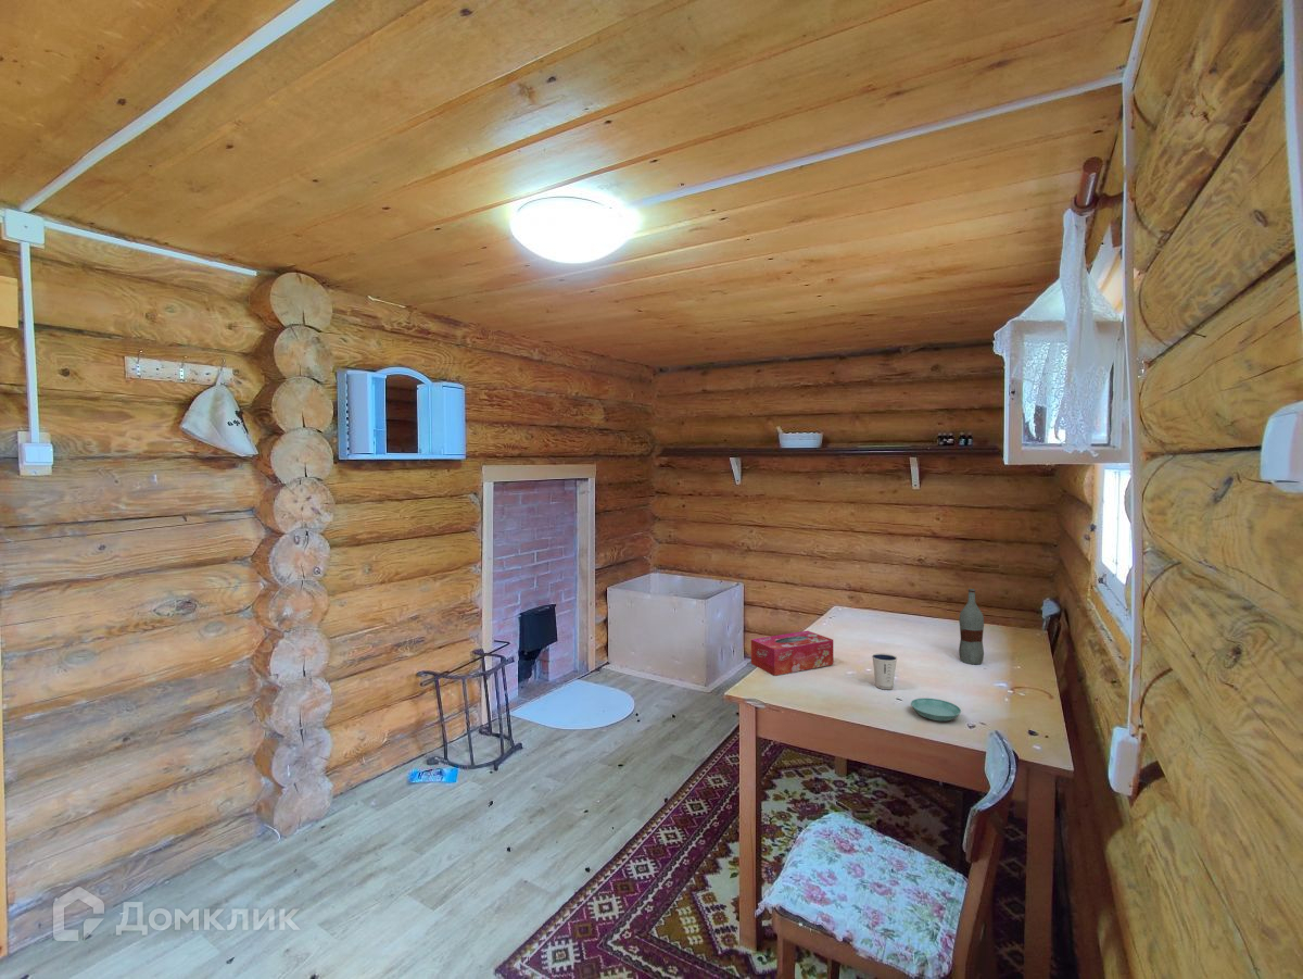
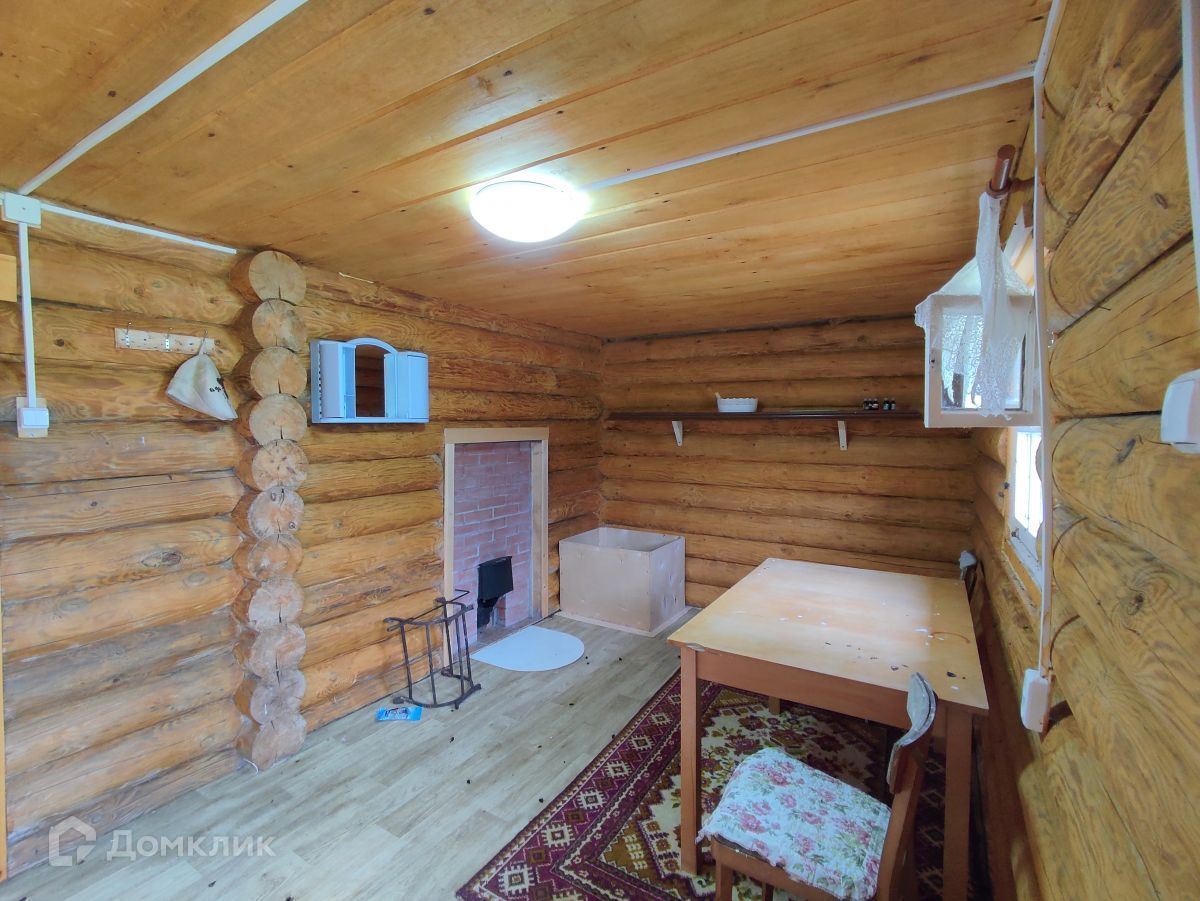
- tissue box [750,630,834,677]
- bottle [958,588,985,665]
- saucer [910,698,962,723]
- dixie cup [871,652,898,690]
